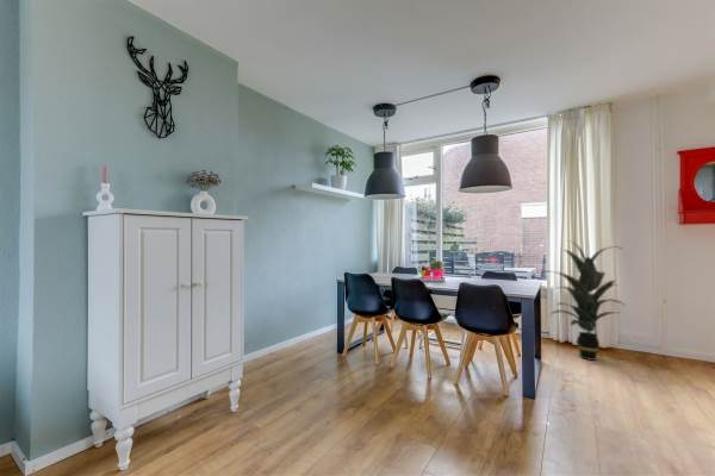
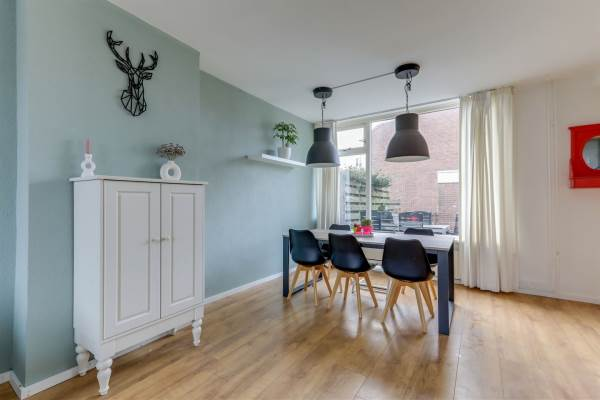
- indoor plant [542,239,628,362]
